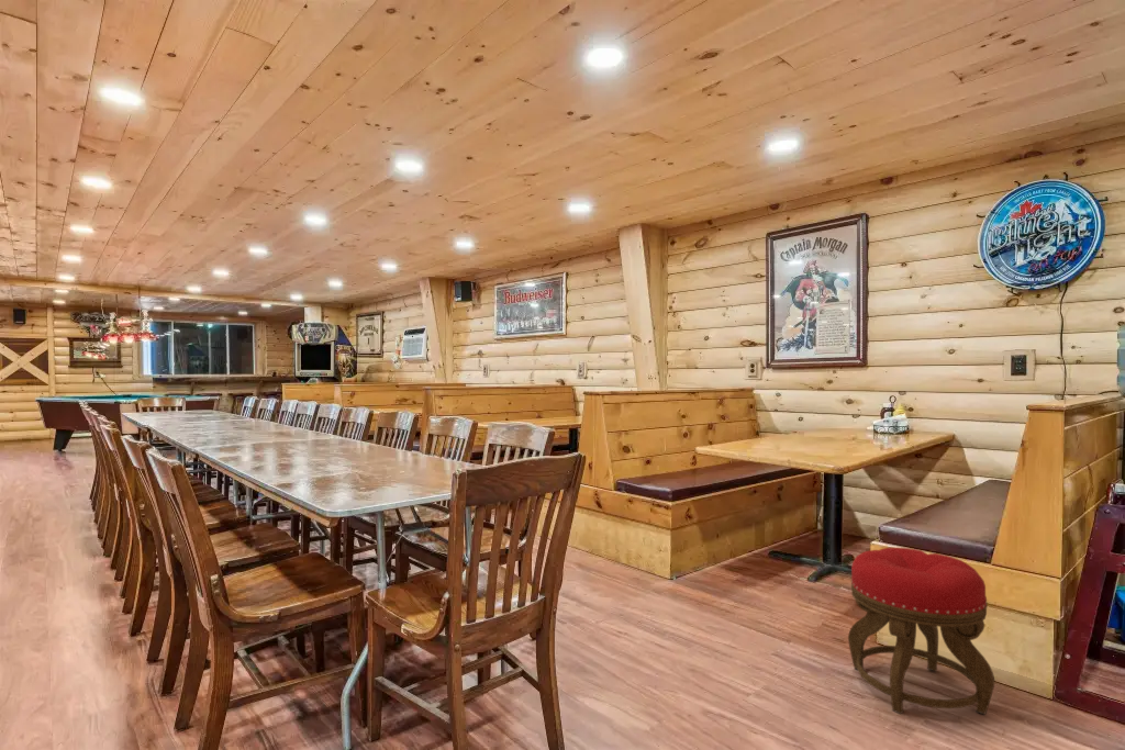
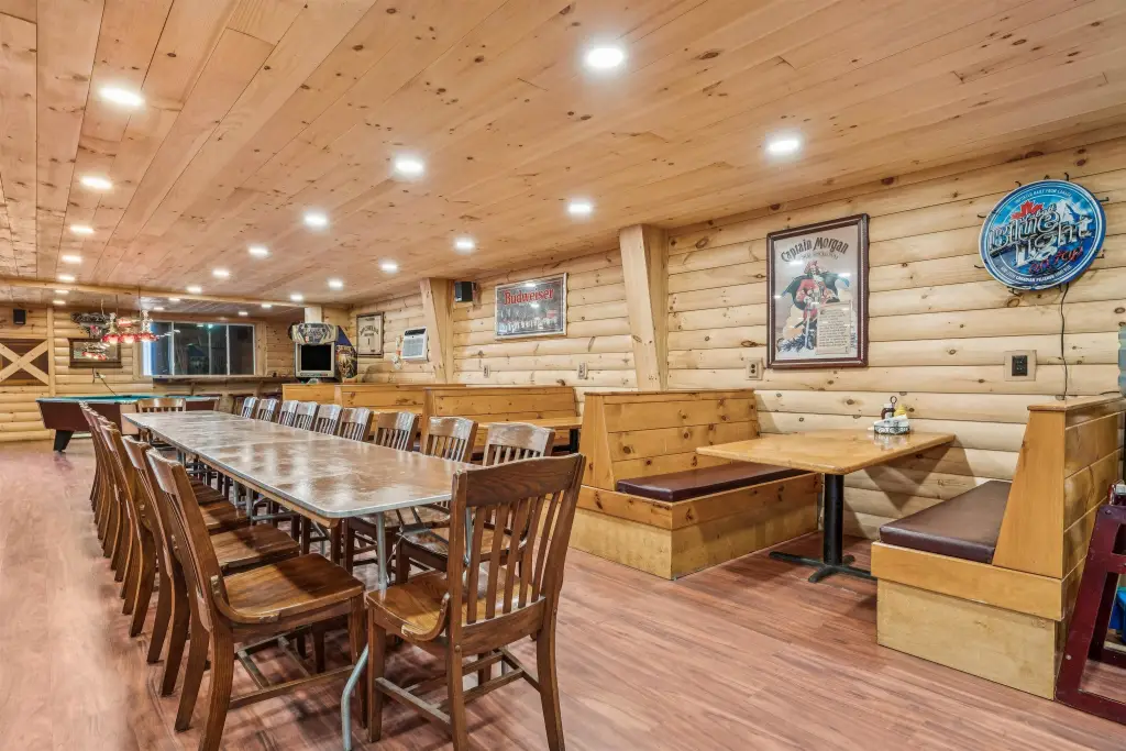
- stool [847,547,995,715]
